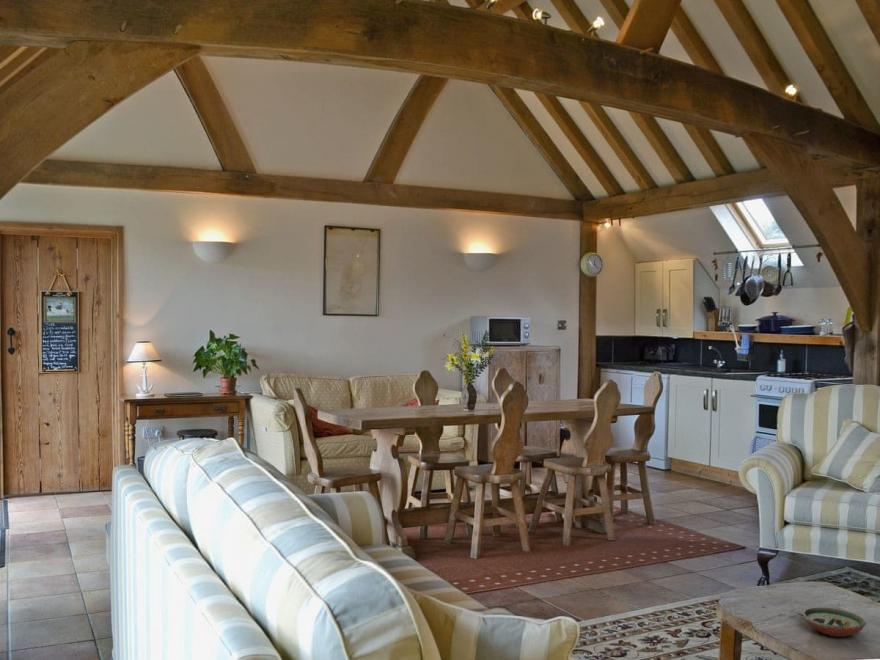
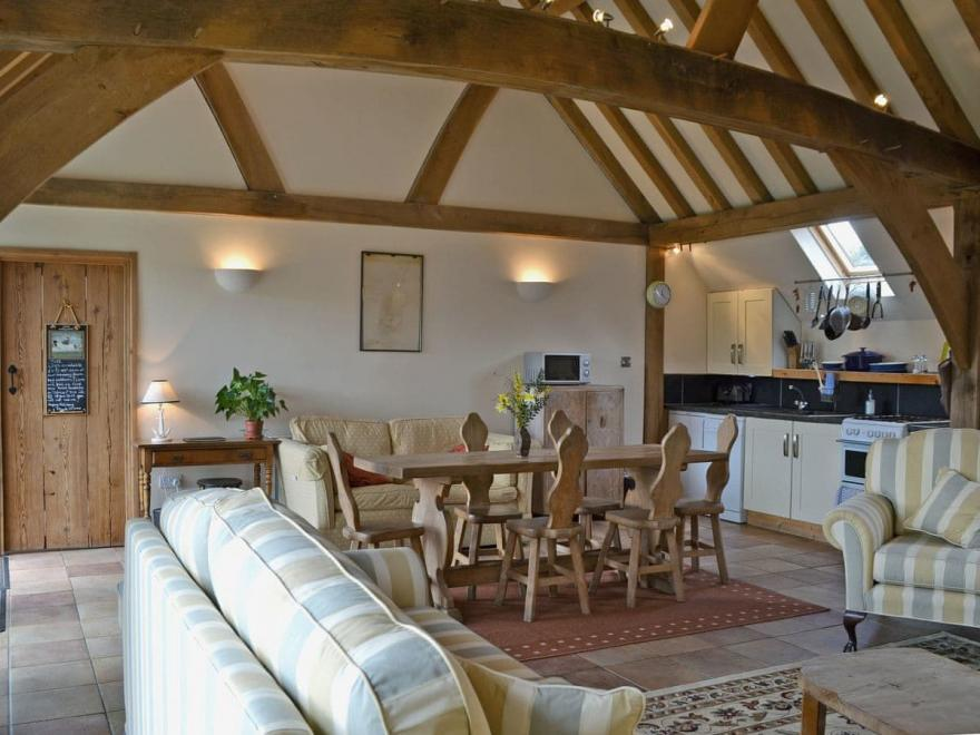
- decorative bowl [802,607,867,638]
